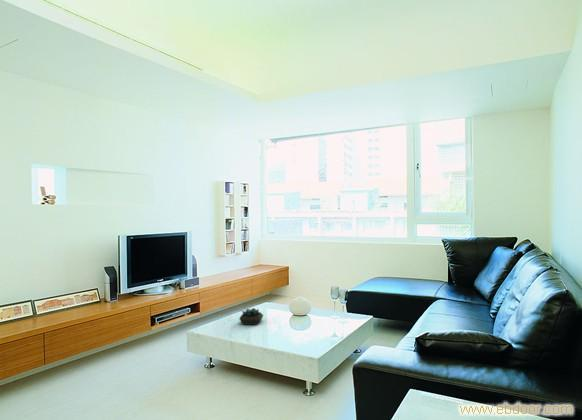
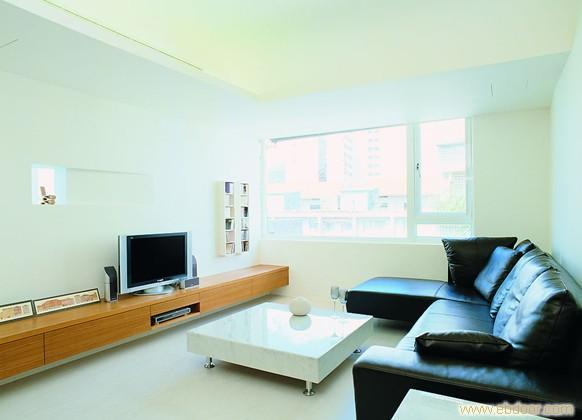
- succulent plant [238,307,264,326]
